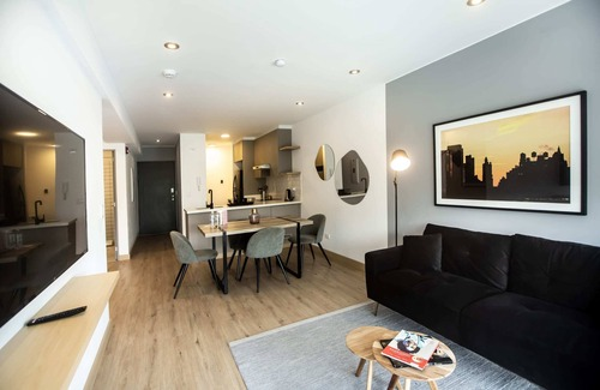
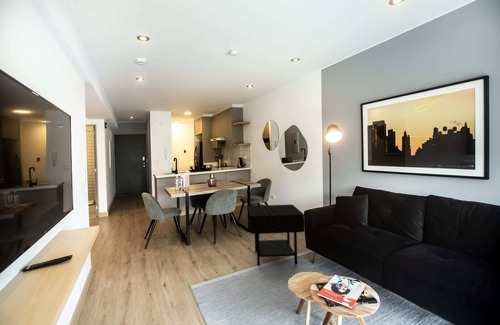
+ side table [247,204,305,267]
